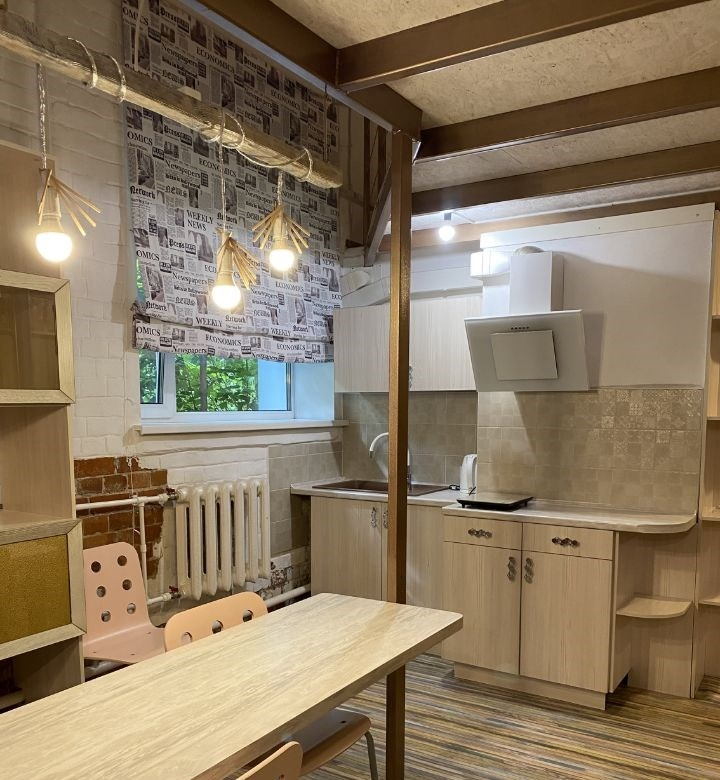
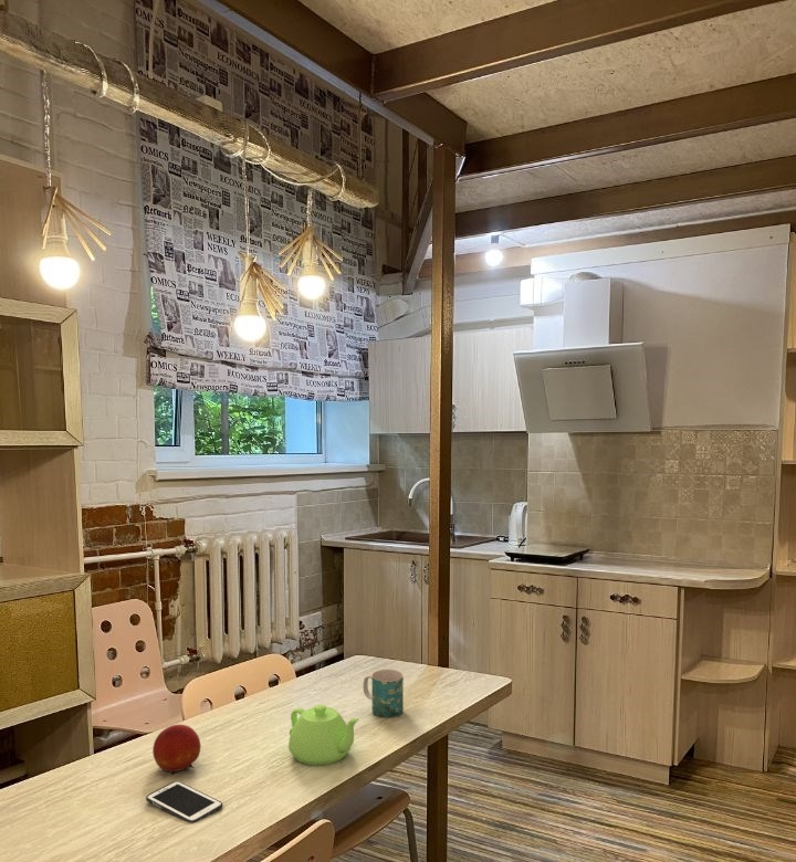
+ teapot [287,704,360,766]
+ mug [363,669,405,718]
+ fruit [151,724,202,776]
+ cell phone [145,780,223,824]
